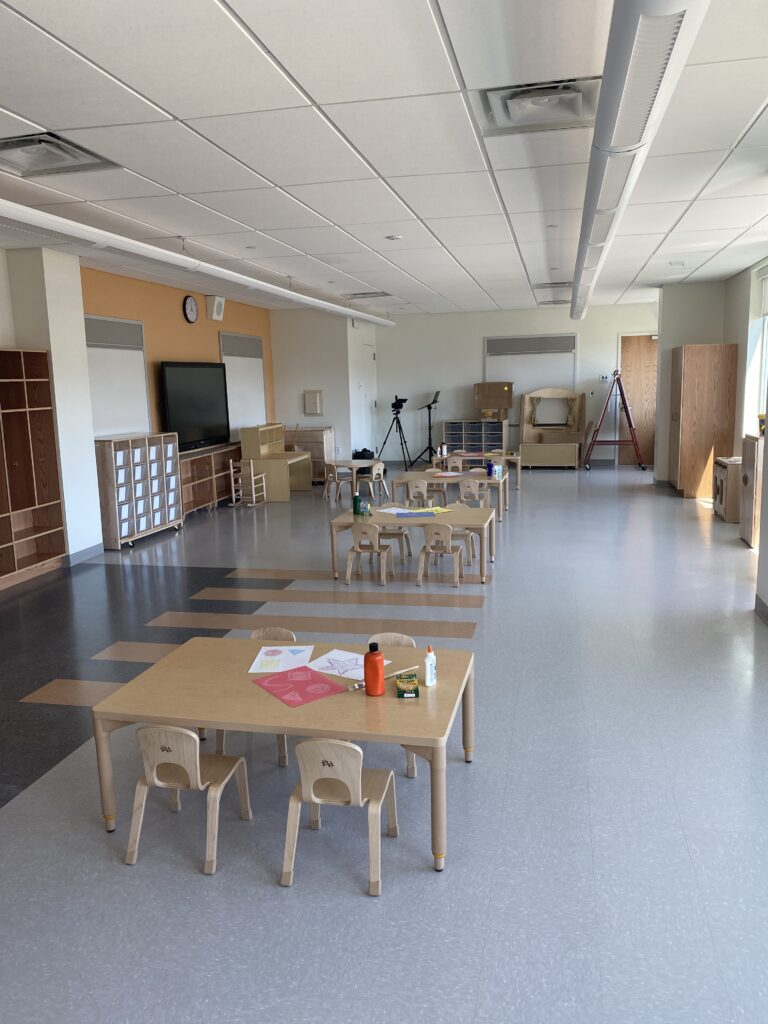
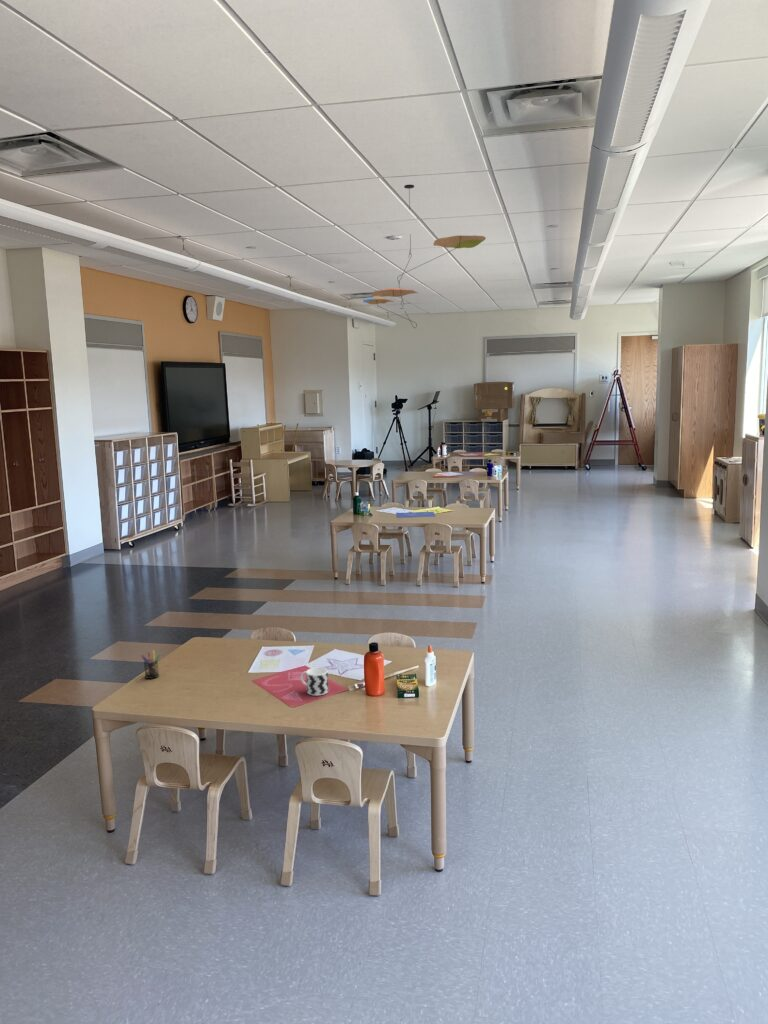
+ pen holder [140,649,162,680]
+ ceiling mobile [362,184,487,329]
+ cup [300,667,329,696]
